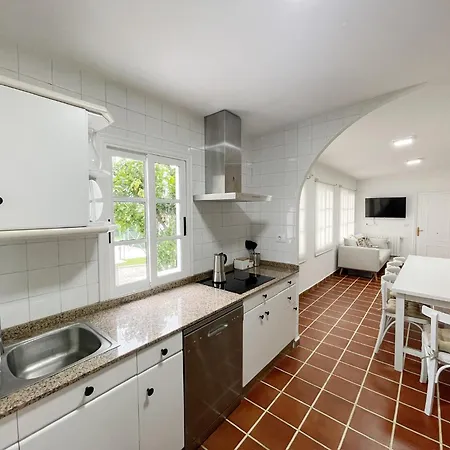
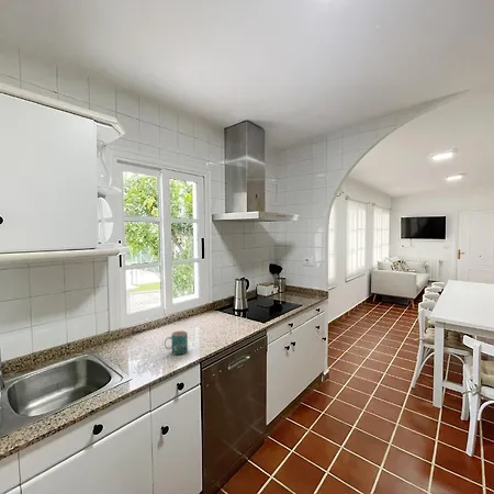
+ mug [164,329,189,356]
